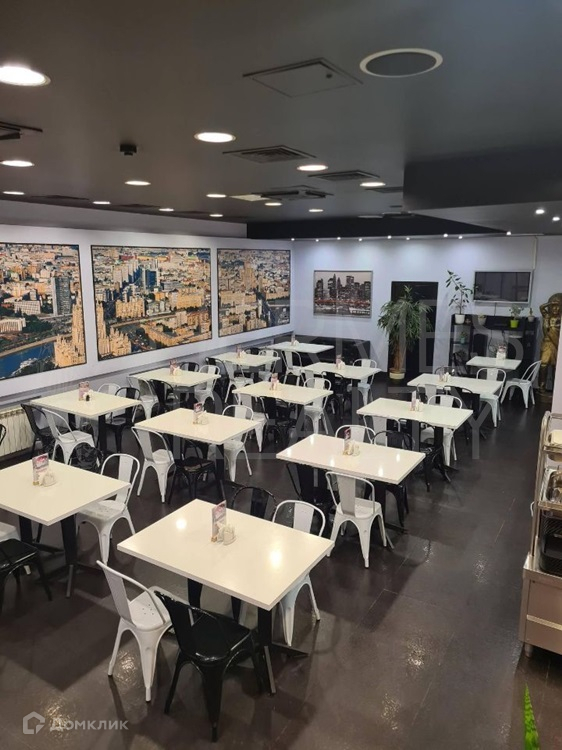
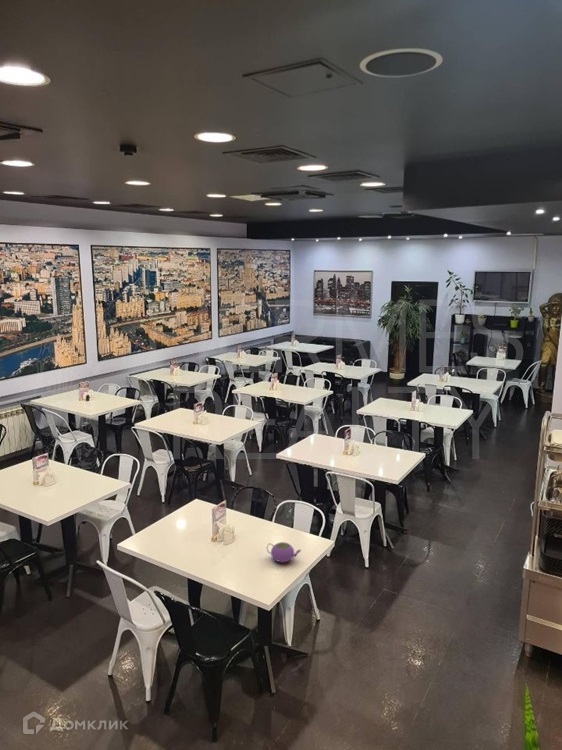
+ teapot [266,541,302,563]
